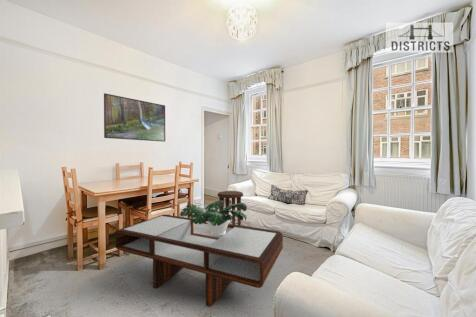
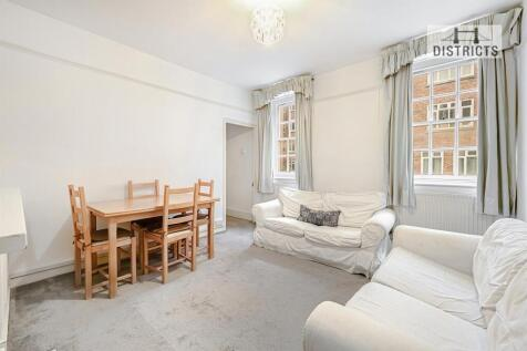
- side table [216,190,244,226]
- coffee table [114,213,284,308]
- potted plant [179,200,248,237]
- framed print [103,92,166,143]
